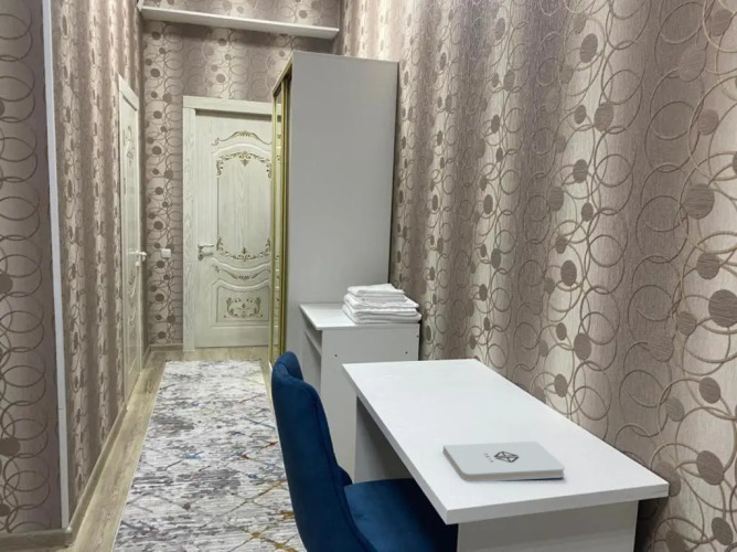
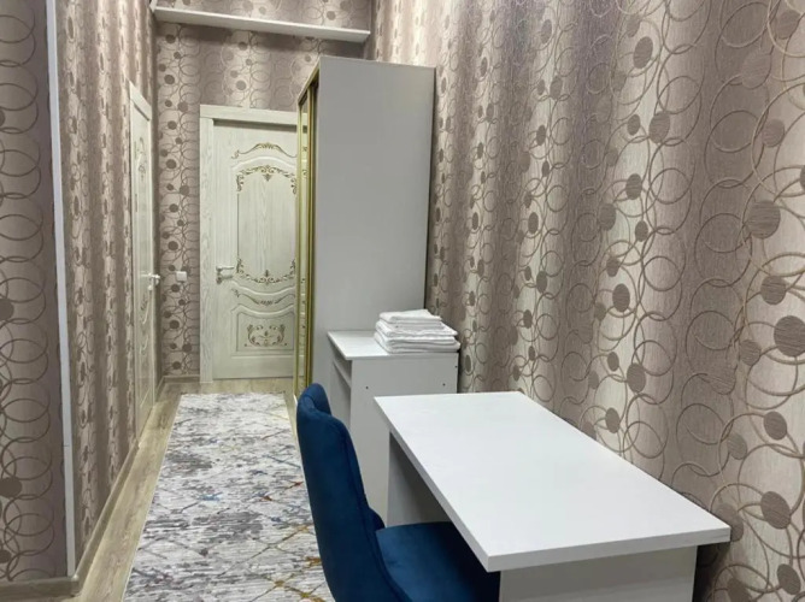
- notepad [442,440,566,482]
